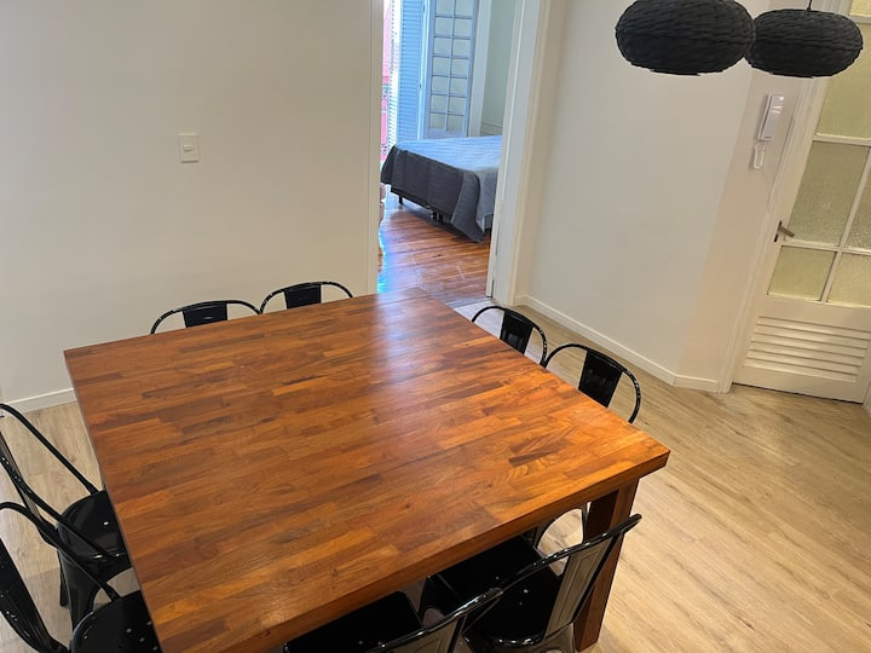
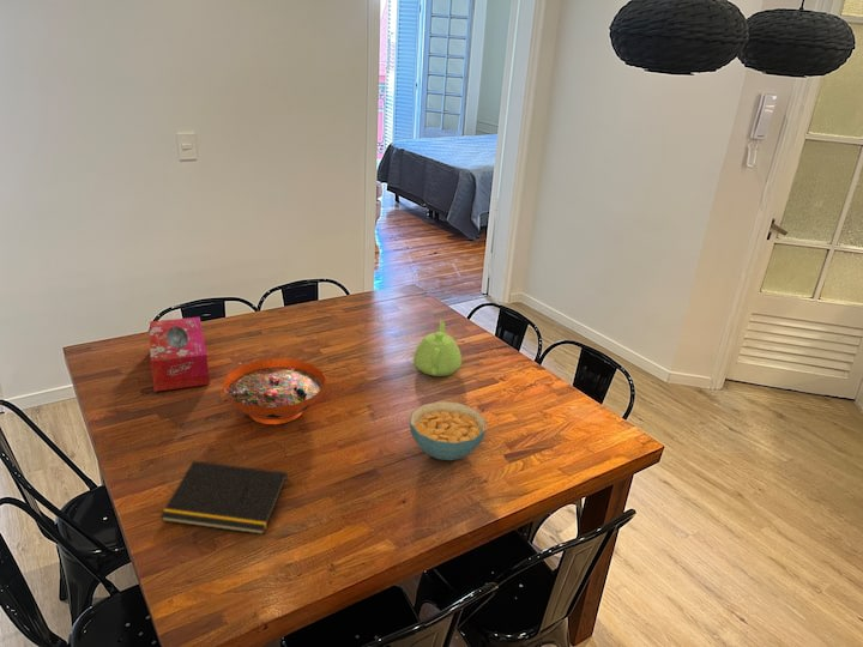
+ decorative bowl [222,357,326,425]
+ cereal bowl [409,400,487,461]
+ teapot [412,319,463,377]
+ tissue box [149,316,211,393]
+ notepad [159,460,288,536]
